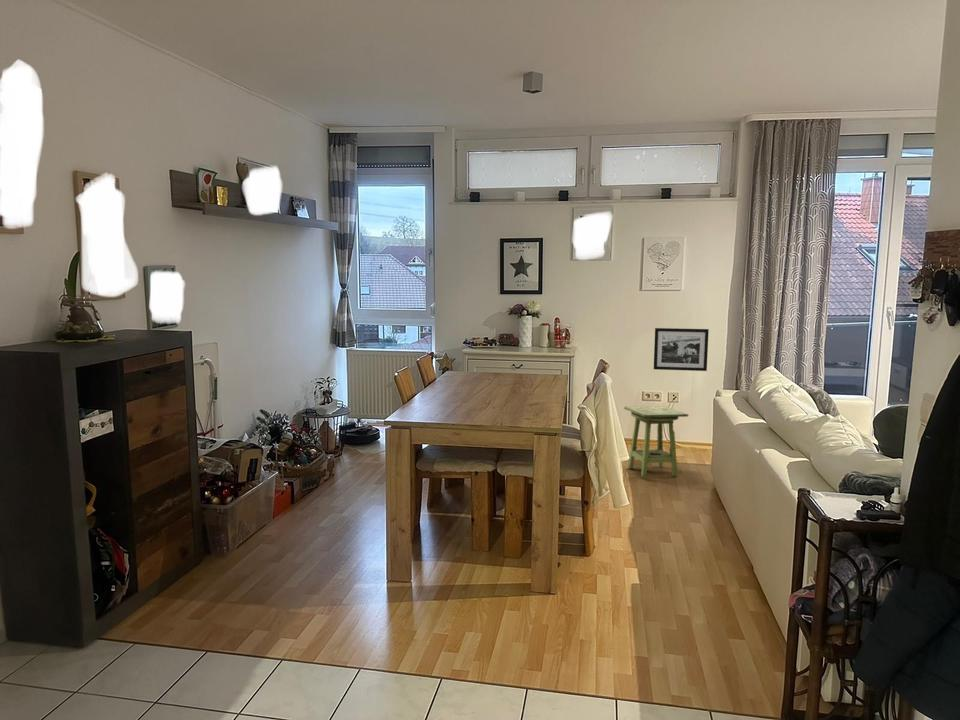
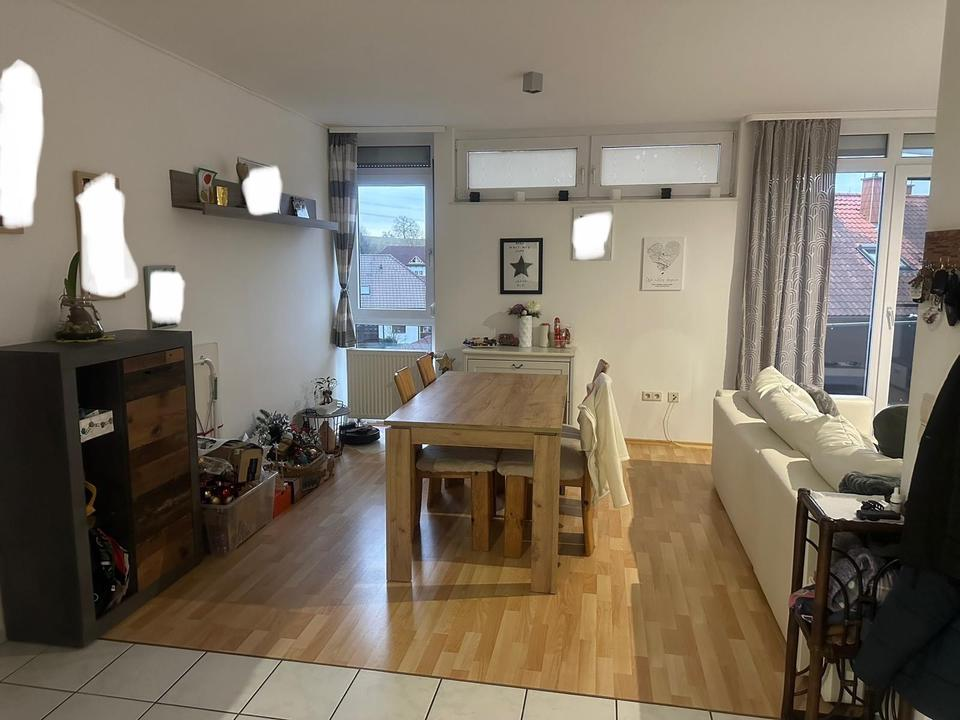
- picture frame [653,327,710,372]
- side table [623,405,690,479]
